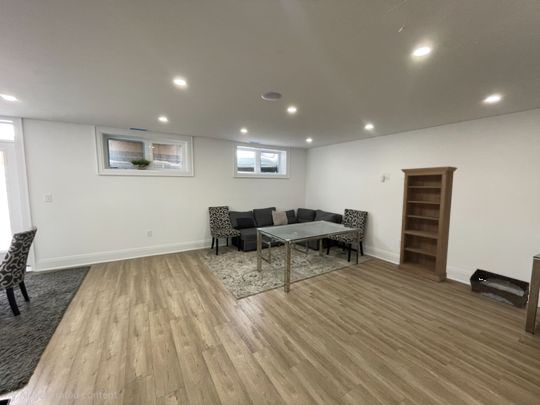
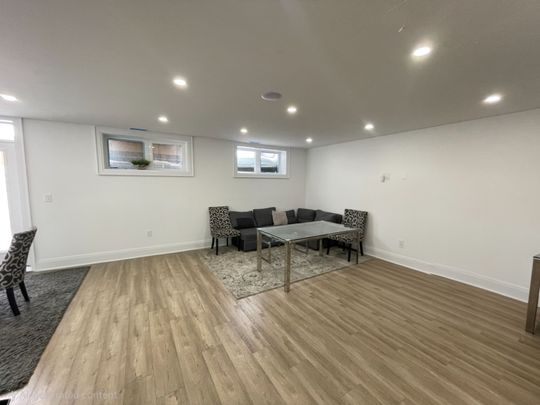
- bookshelf [397,165,458,283]
- storage bin [469,268,531,309]
